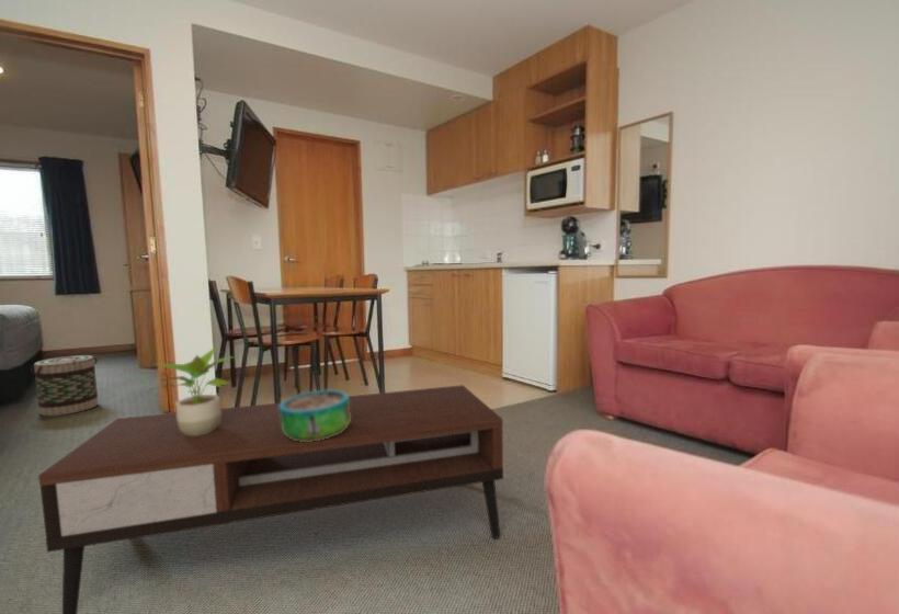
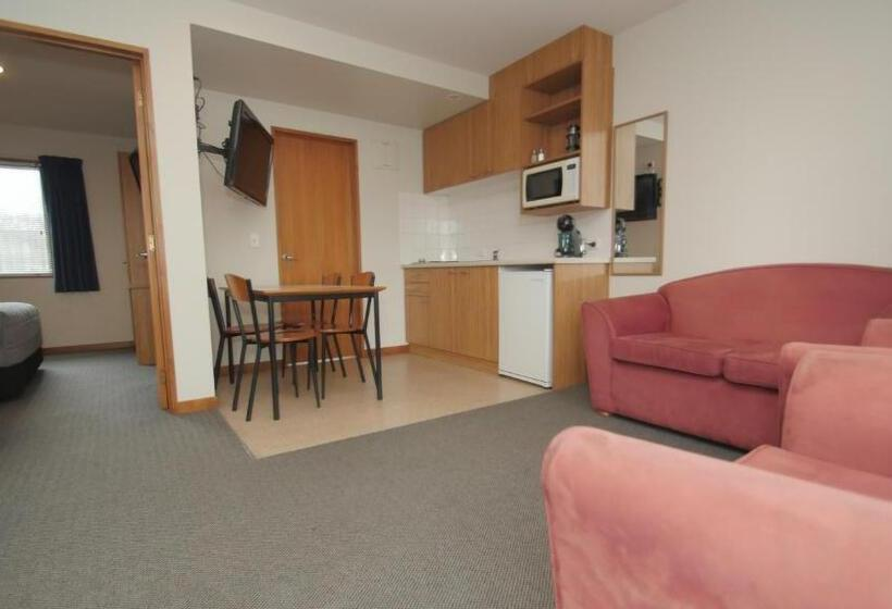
- decorative bowl [280,389,351,442]
- coffee table [37,384,504,614]
- basket [30,354,100,417]
- potted plant [156,344,237,435]
